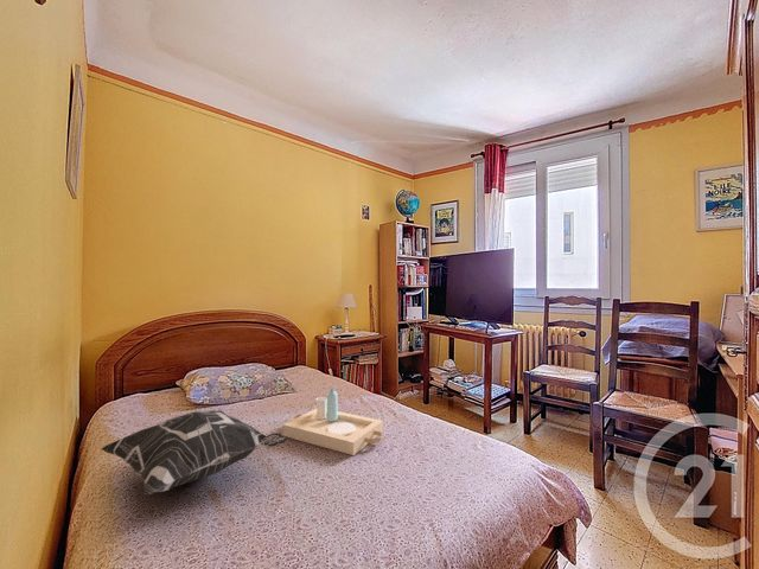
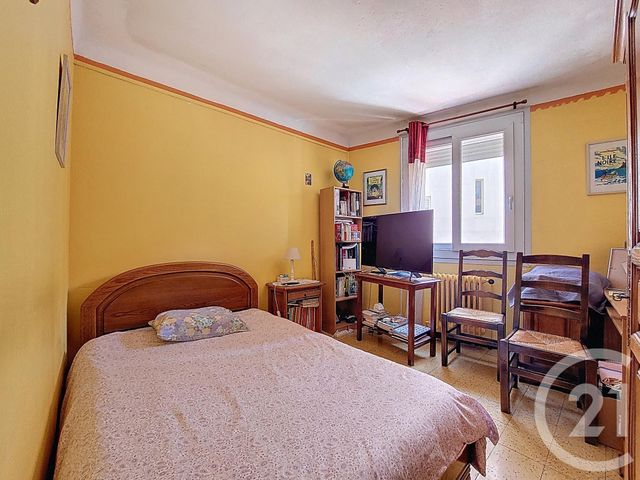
- serving tray [282,388,384,456]
- decorative pillow [100,409,289,496]
